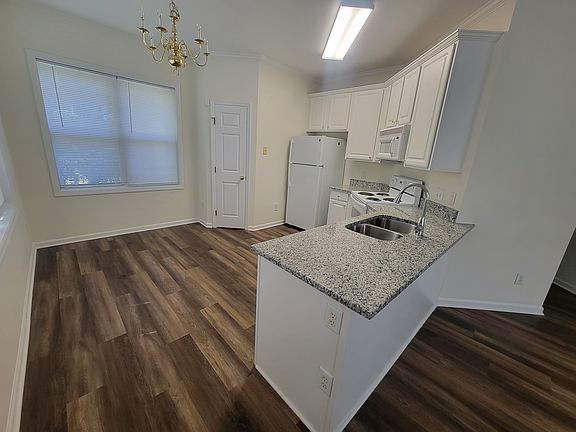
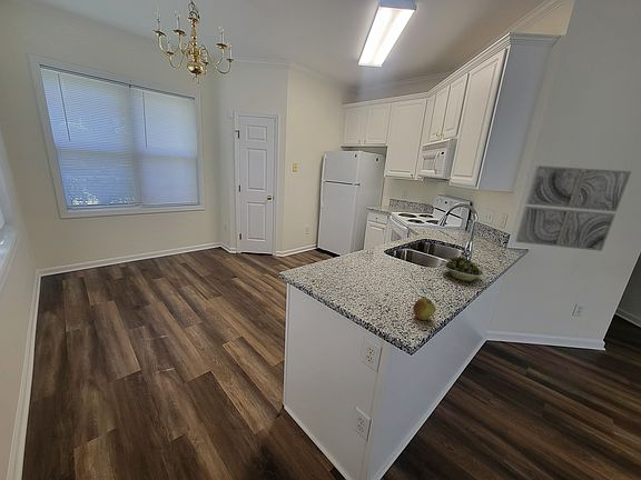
+ wall art [514,164,632,252]
+ bowl [442,253,486,282]
+ apple [412,297,436,321]
